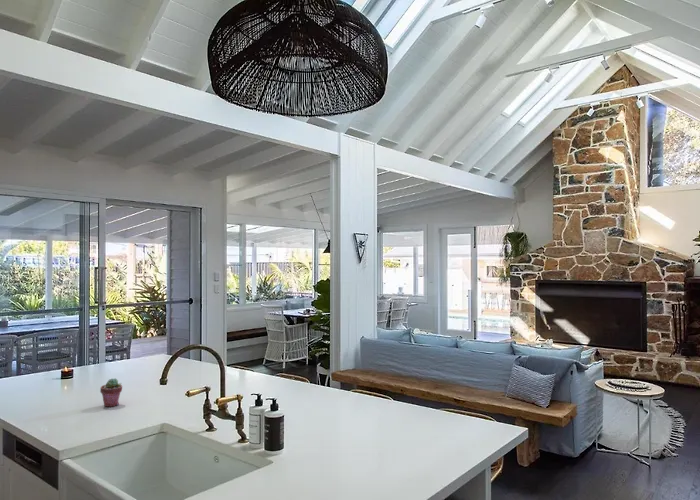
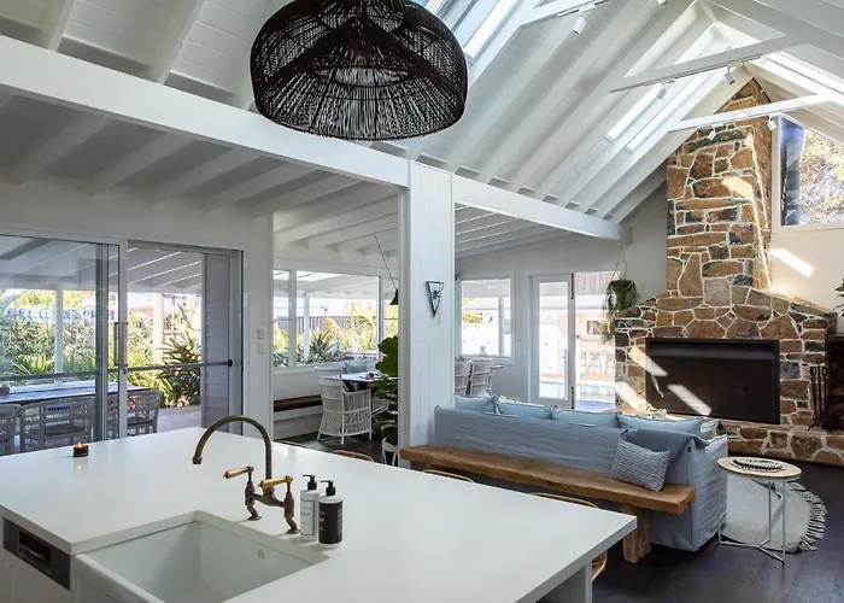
- potted succulent [99,377,123,408]
